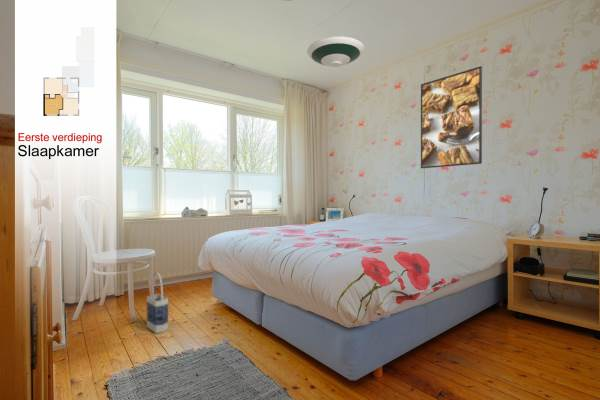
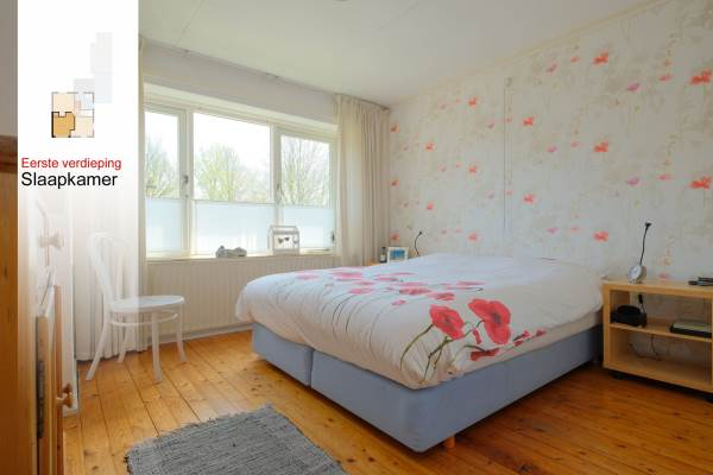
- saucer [306,36,365,68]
- bag [146,272,169,334]
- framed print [420,65,483,169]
